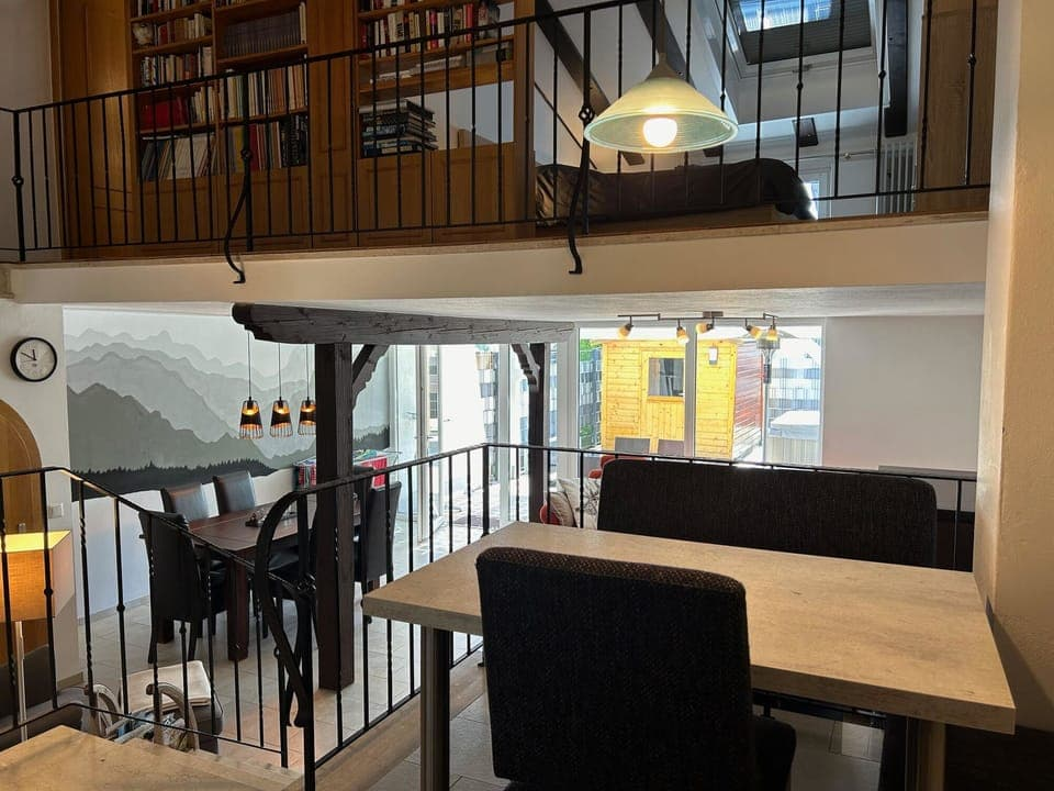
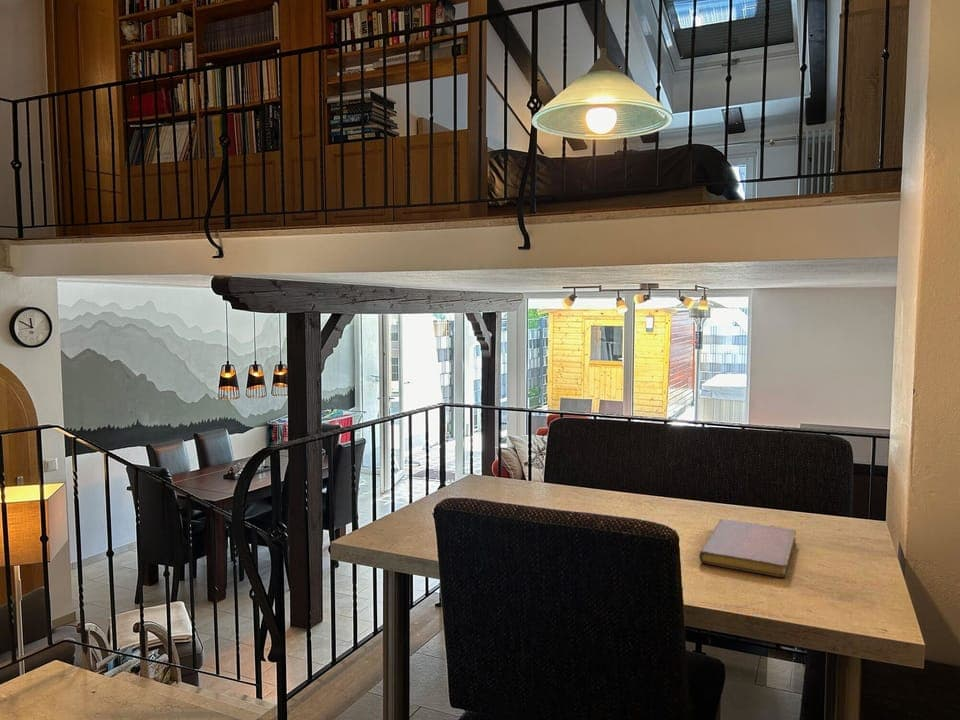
+ notebook [698,518,797,579]
